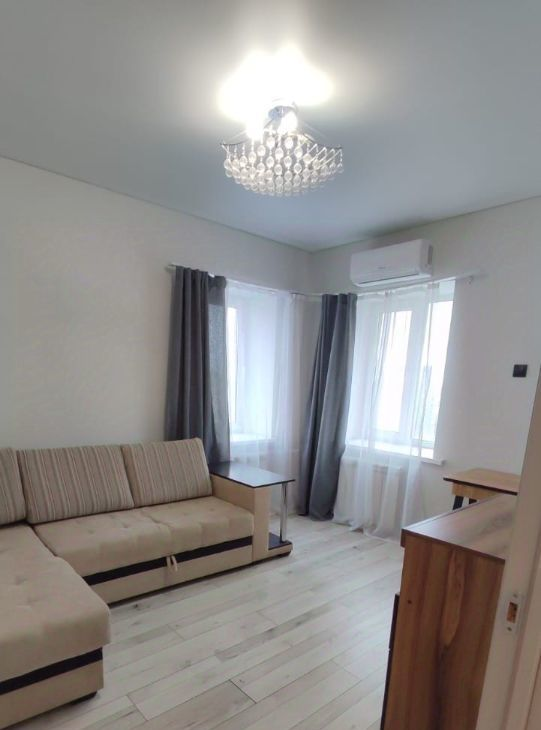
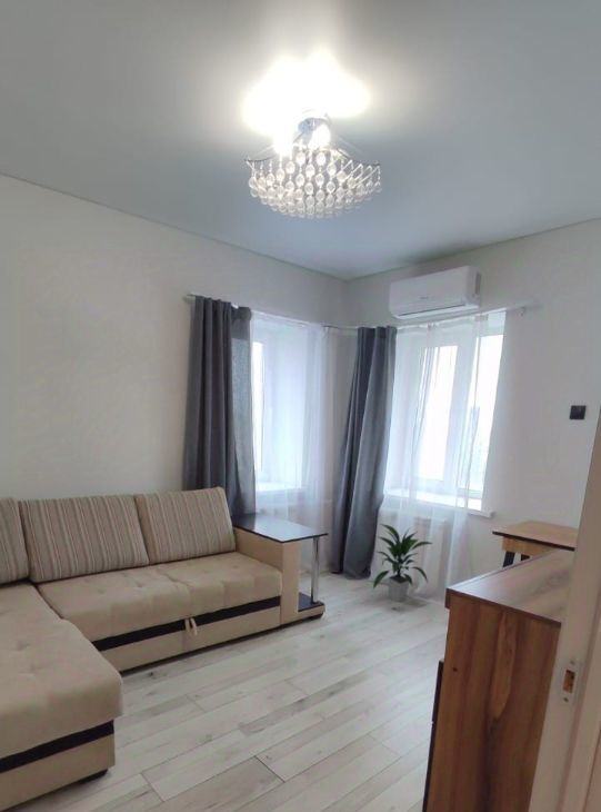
+ indoor plant [372,522,433,603]
